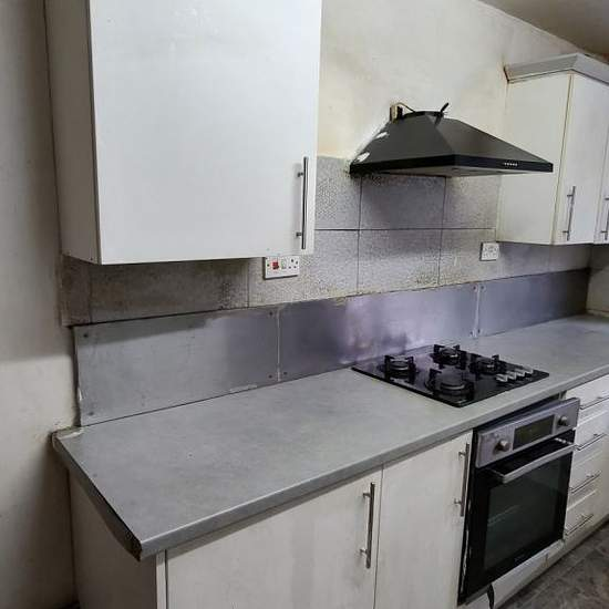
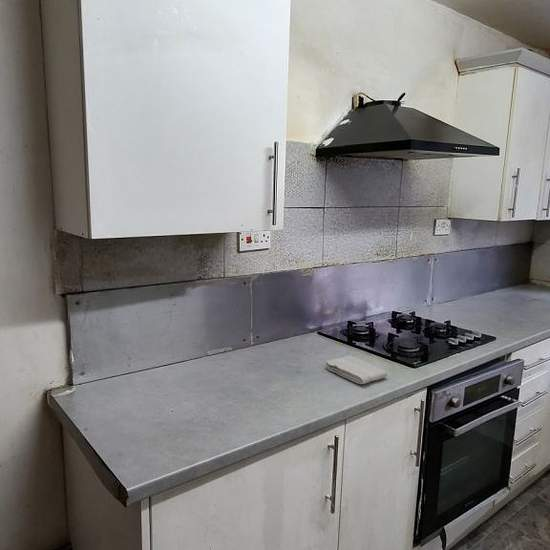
+ washcloth [324,355,388,385]
